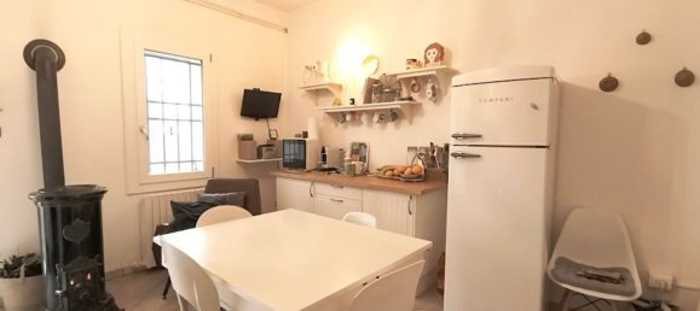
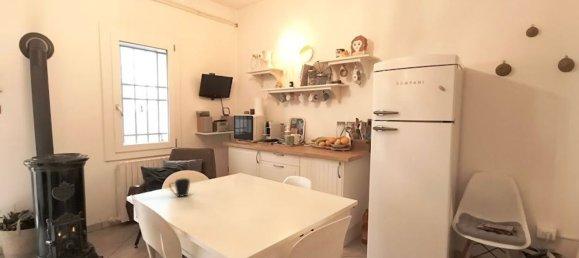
+ mug [168,177,191,198]
